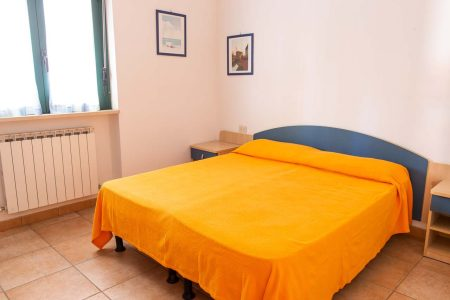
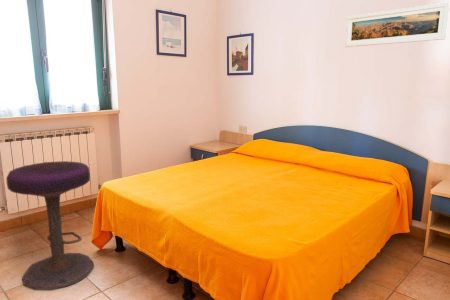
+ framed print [344,1,450,48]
+ stool [5,160,95,291]
